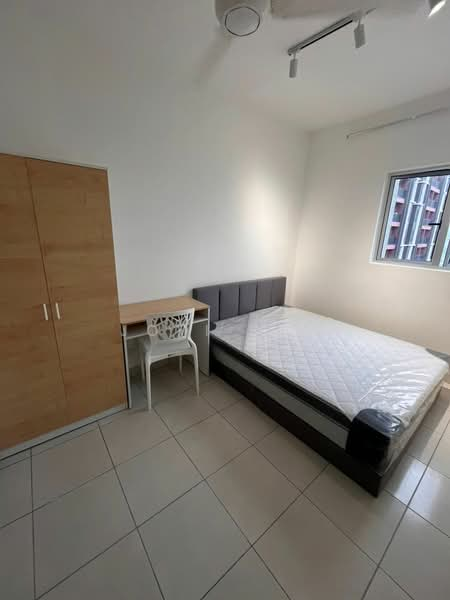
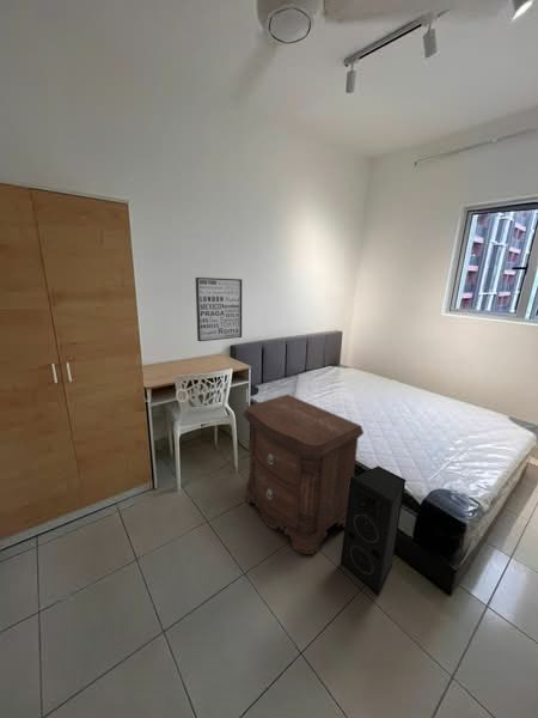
+ wall art [195,276,243,342]
+ nightstand [242,394,365,555]
+ speaker [340,466,406,596]
